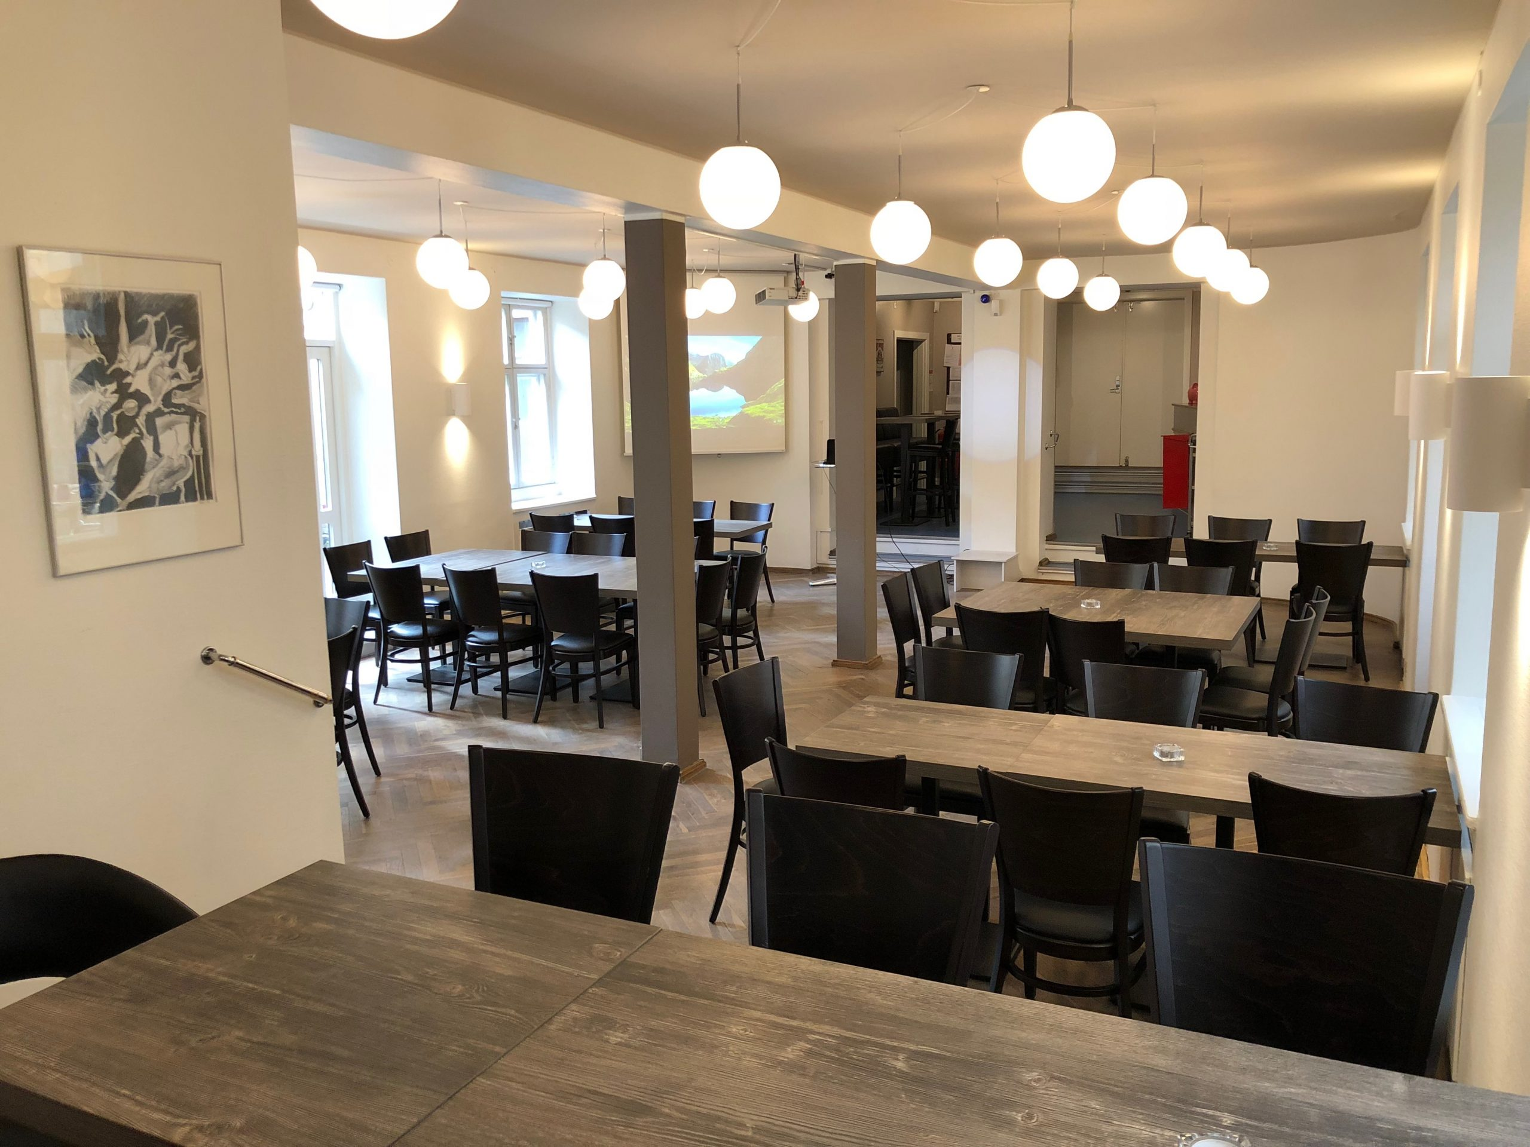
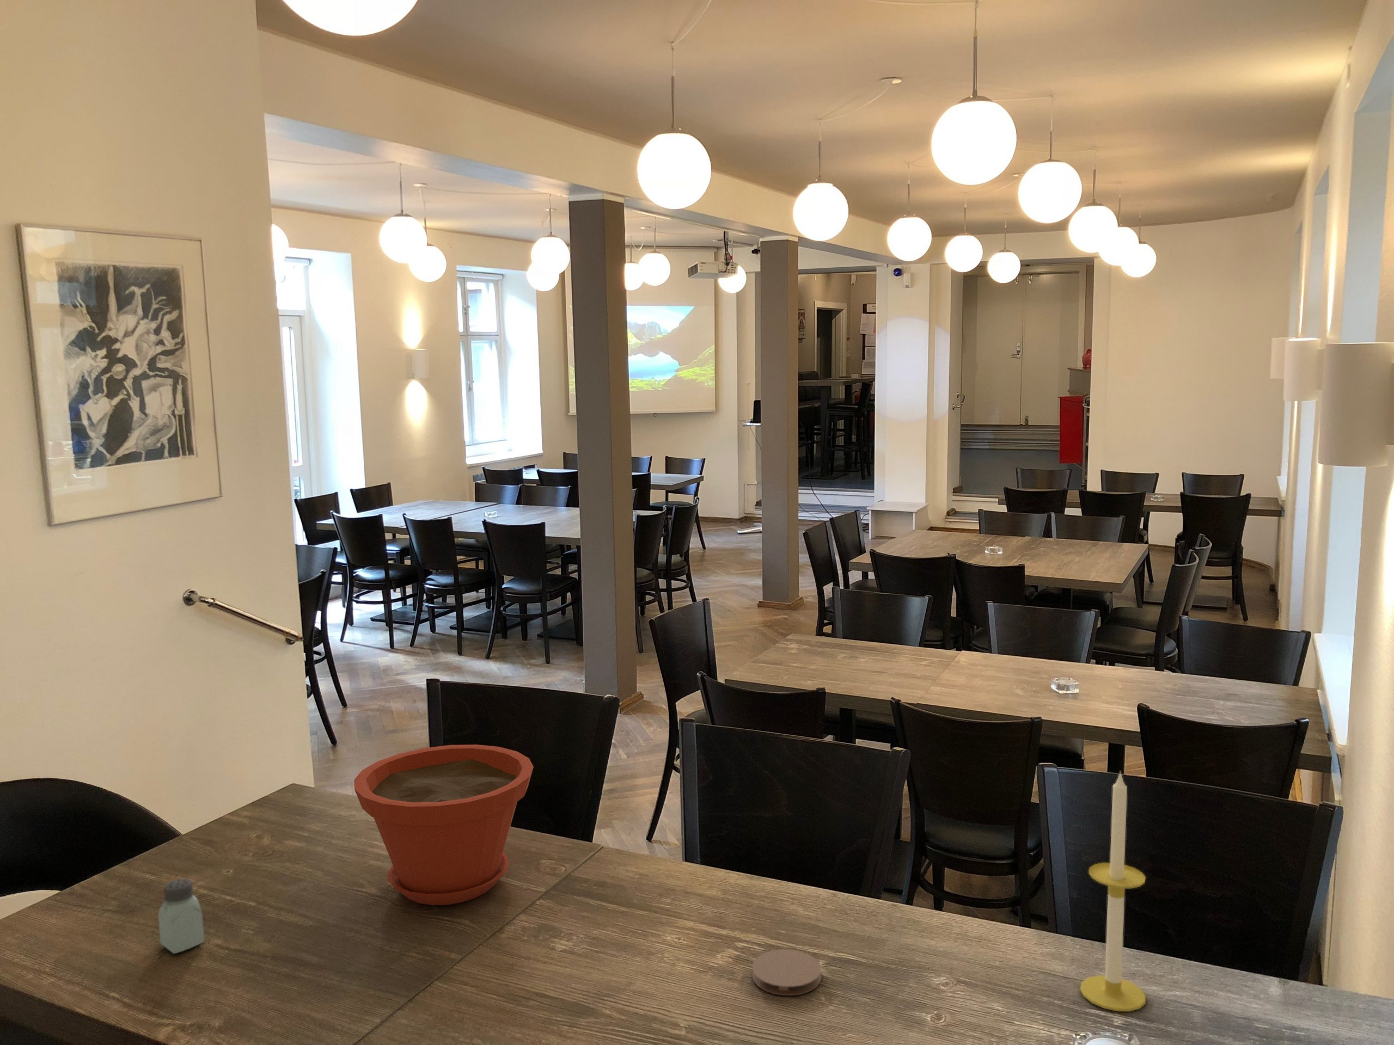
+ plant pot [353,744,535,906]
+ coaster [752,948,822,996]
+ saltshaker [158,878,205,954]
+ candle [1080,771,1147,1012]
